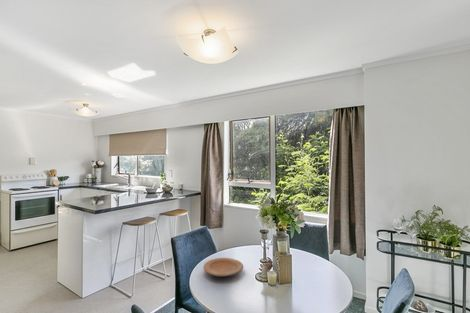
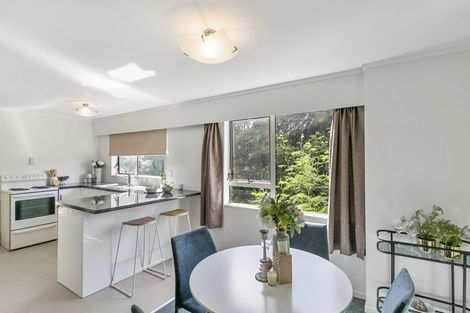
- plate [203,257,244,277]
